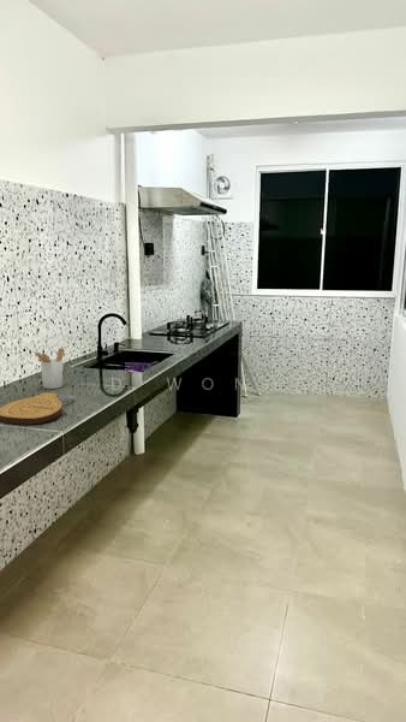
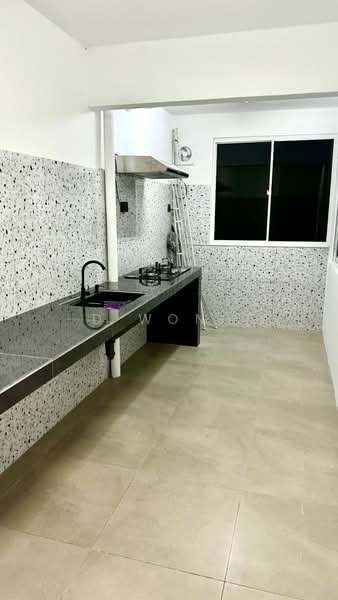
- utensil holder [32,347,66,390]
- key chain [0,391,74,425]
